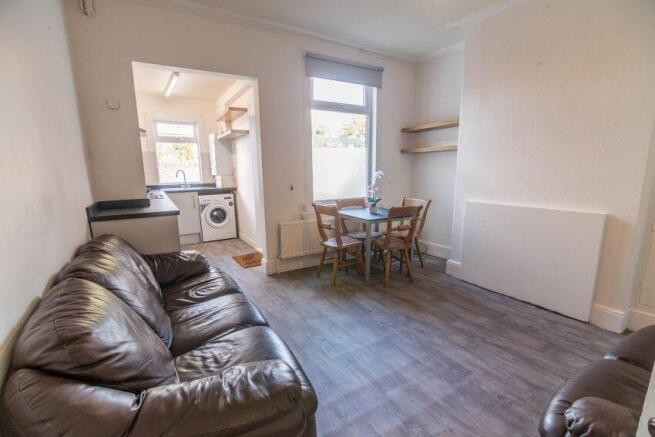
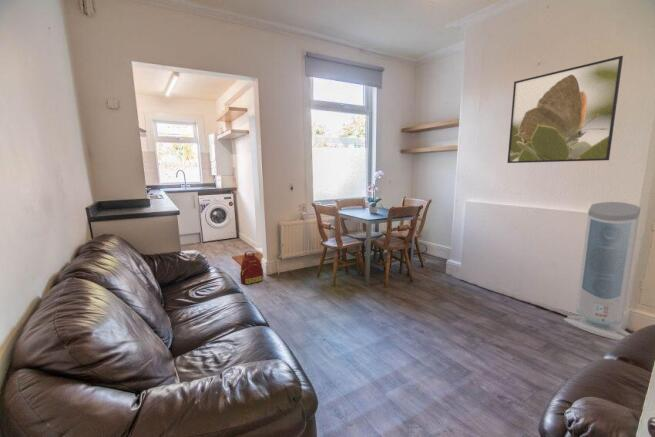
+ backpack [239,250,264,286]
+ air purifier [563,201,641,341]
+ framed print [506,55,624,164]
